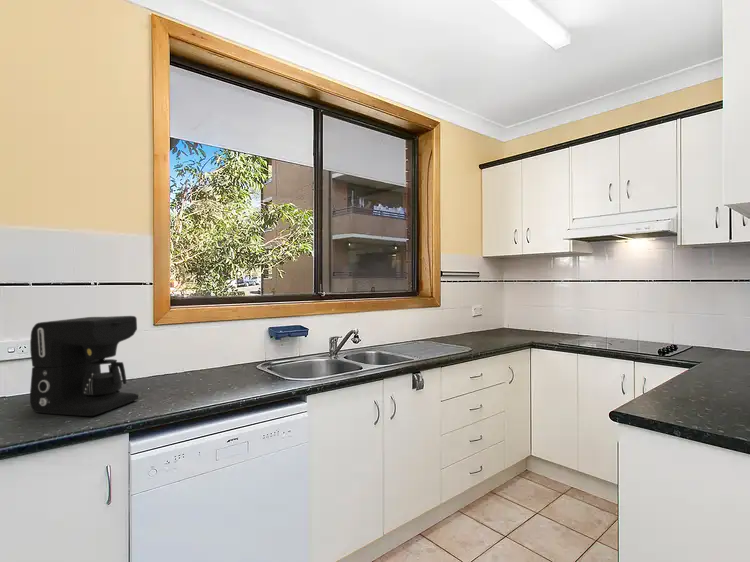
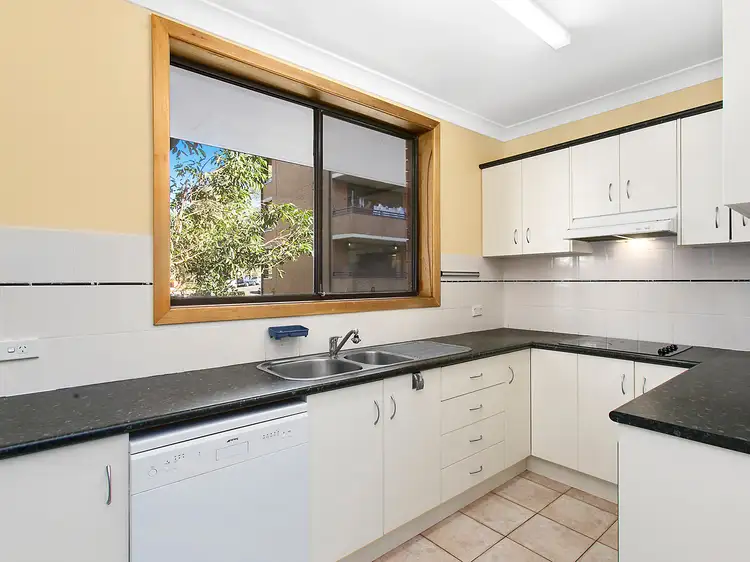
- coffee maker [29,315,139,417]
